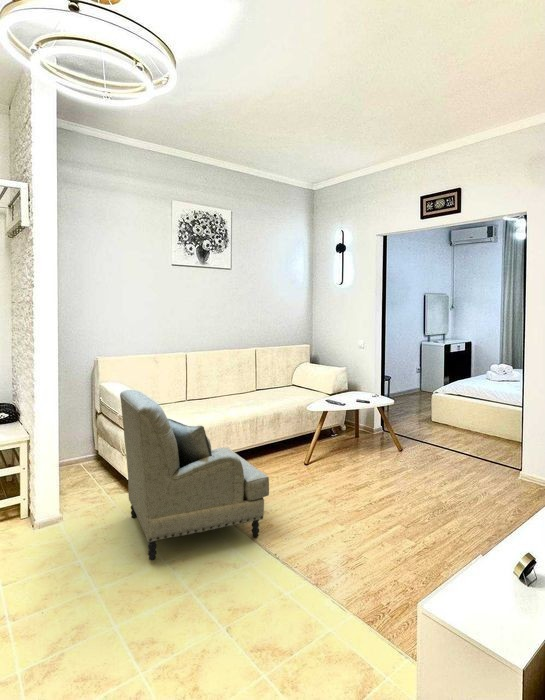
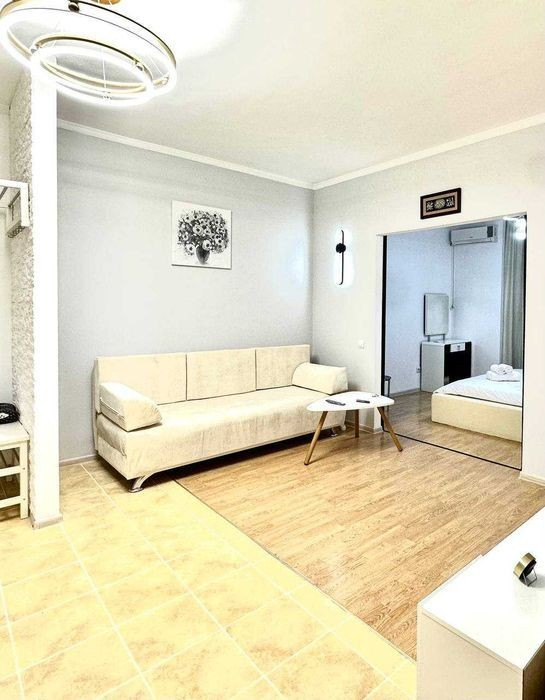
- armchair [119,389,270,562]
